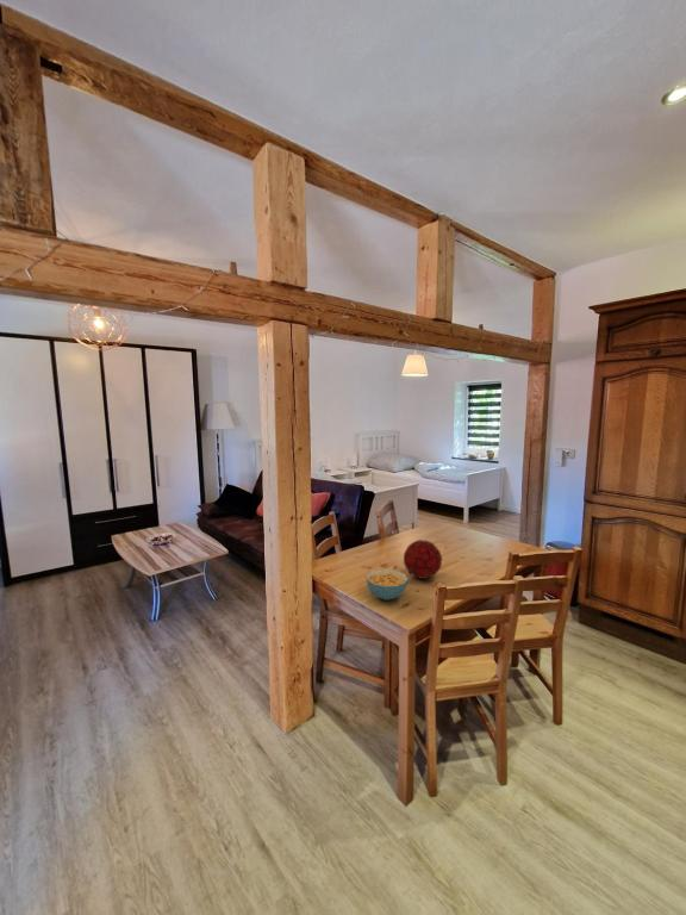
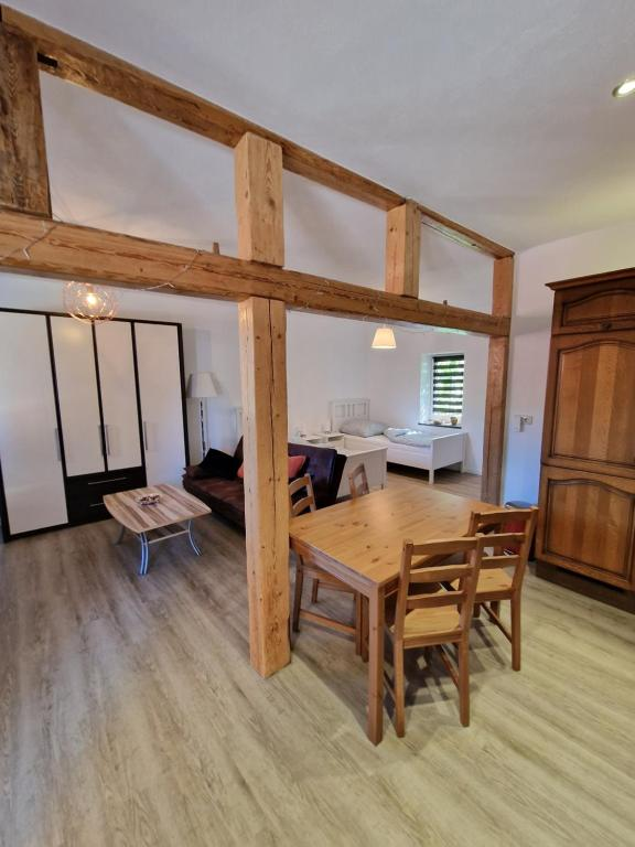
- cereal bowl [364,568,410,602]
- decorative orb [403,539,443,580]
